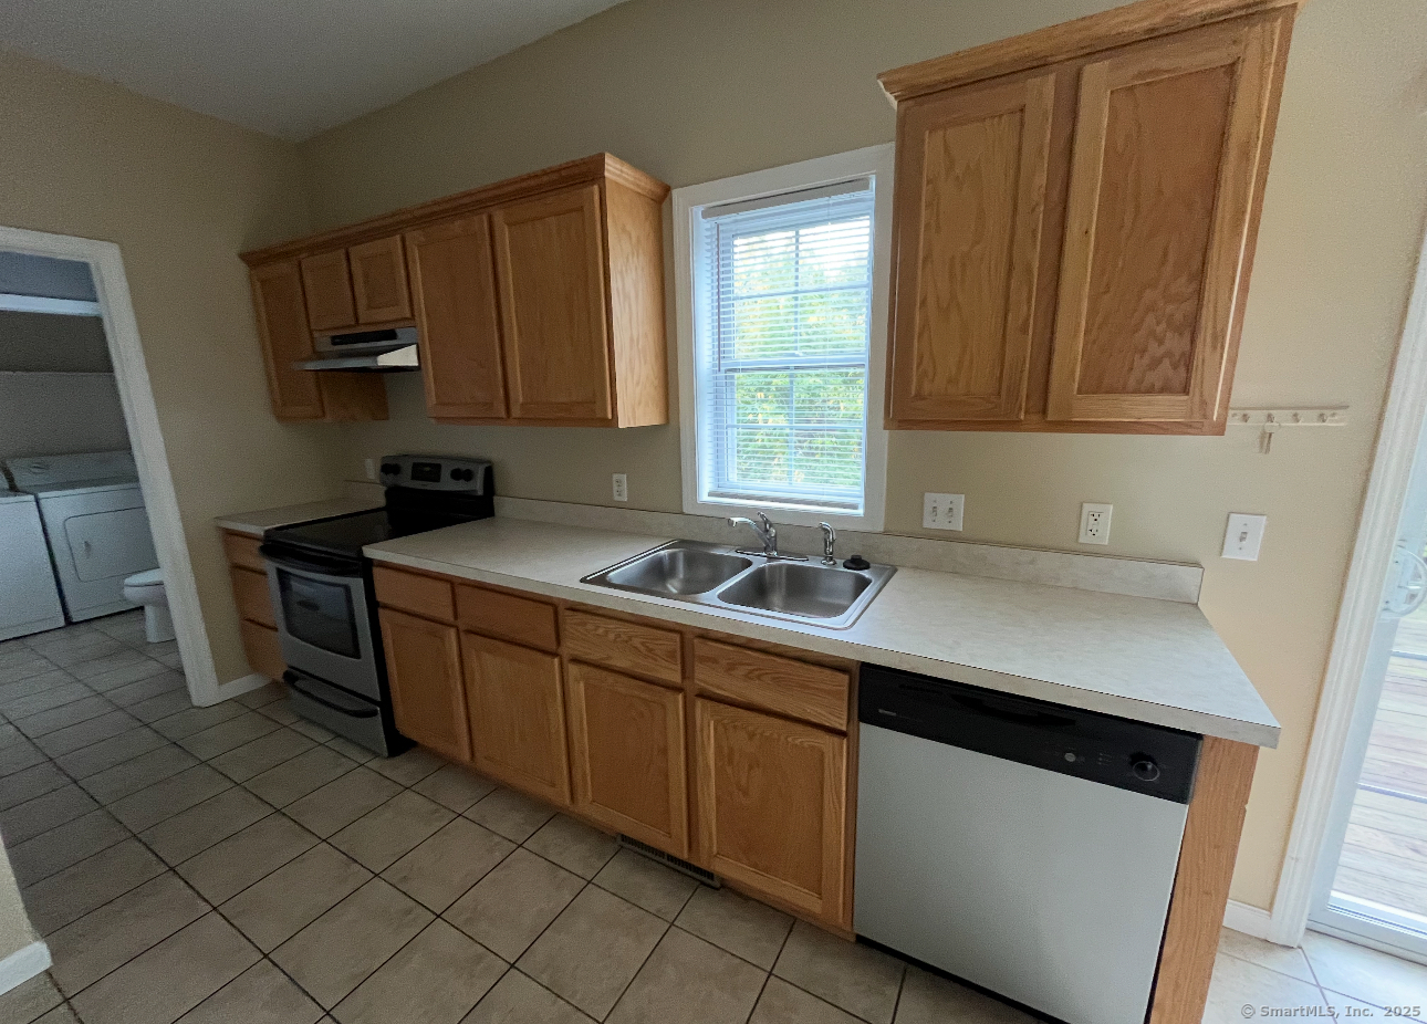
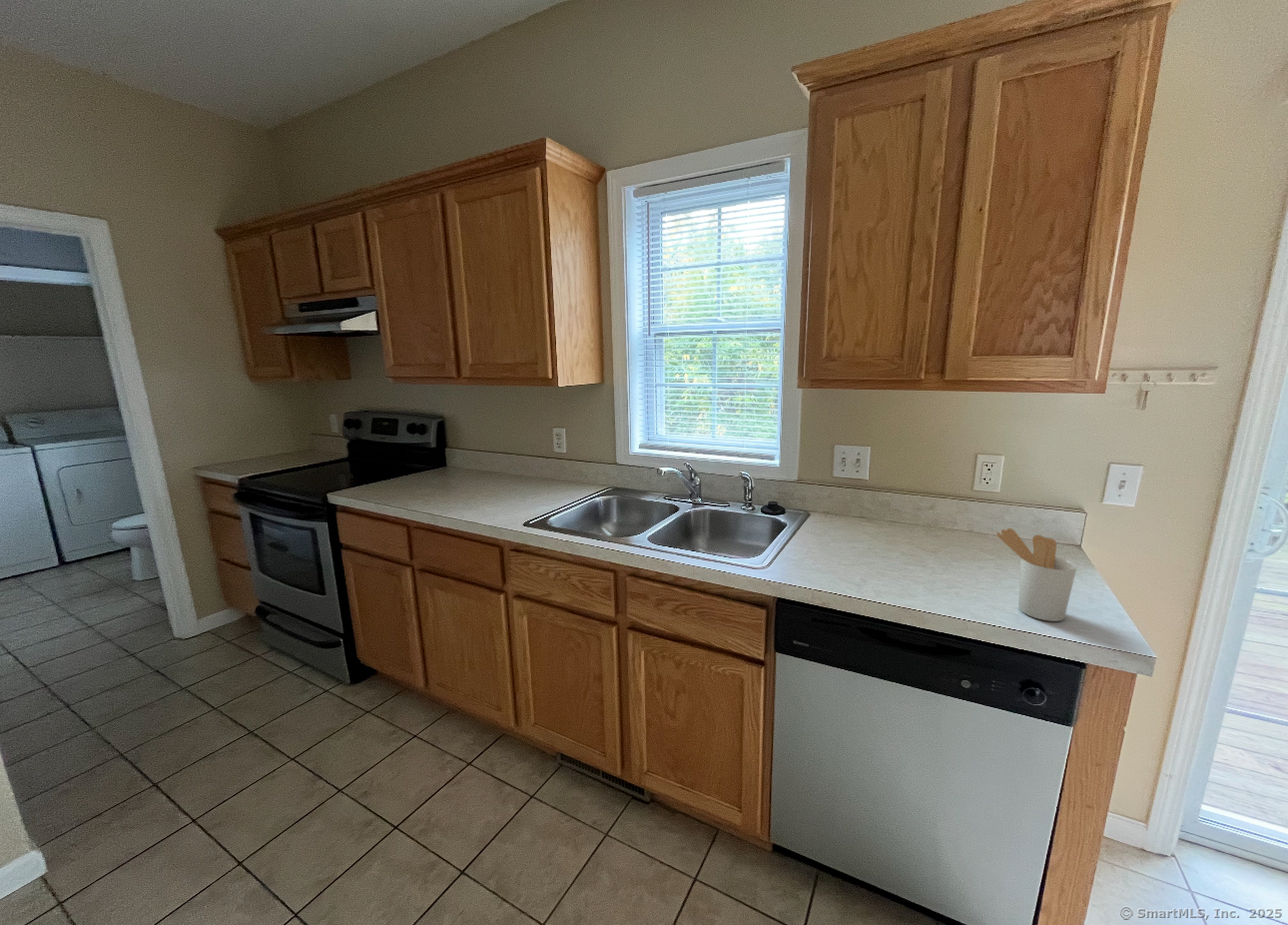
+ utensil holder [995,527,1078,622]
